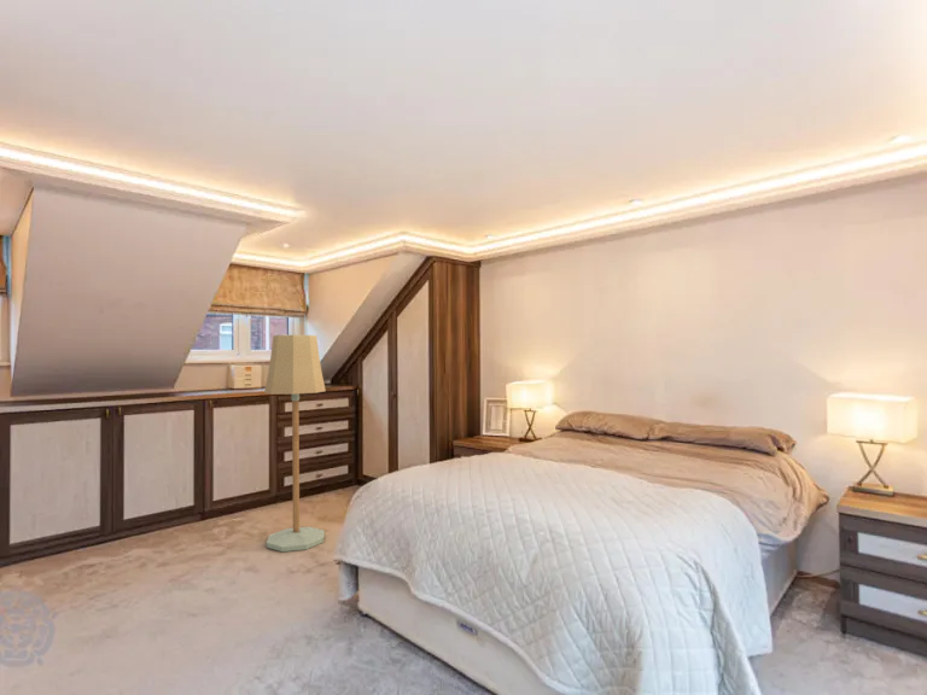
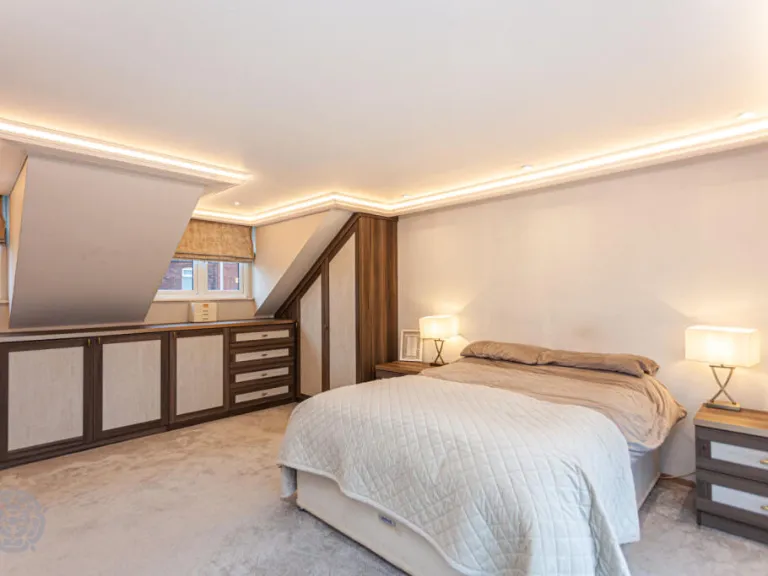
- floor lamp [263,334,327,553]
